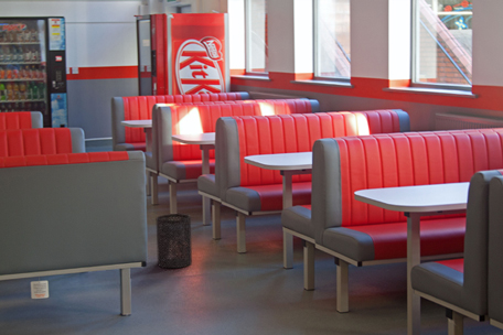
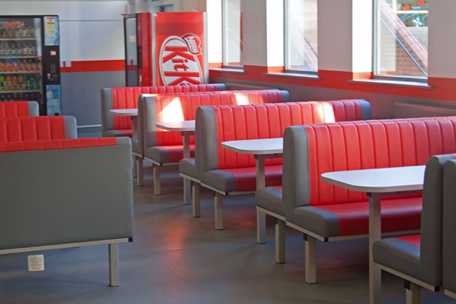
- trash can [156,213,193,269]
